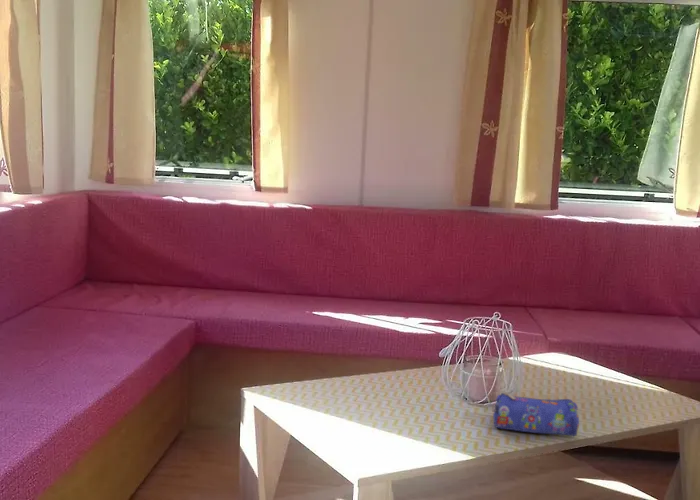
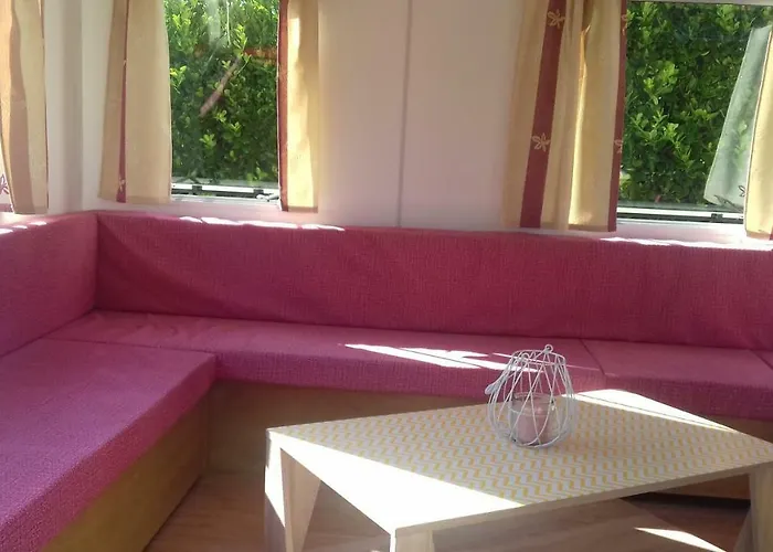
- pencil case [491,391,580,437]
